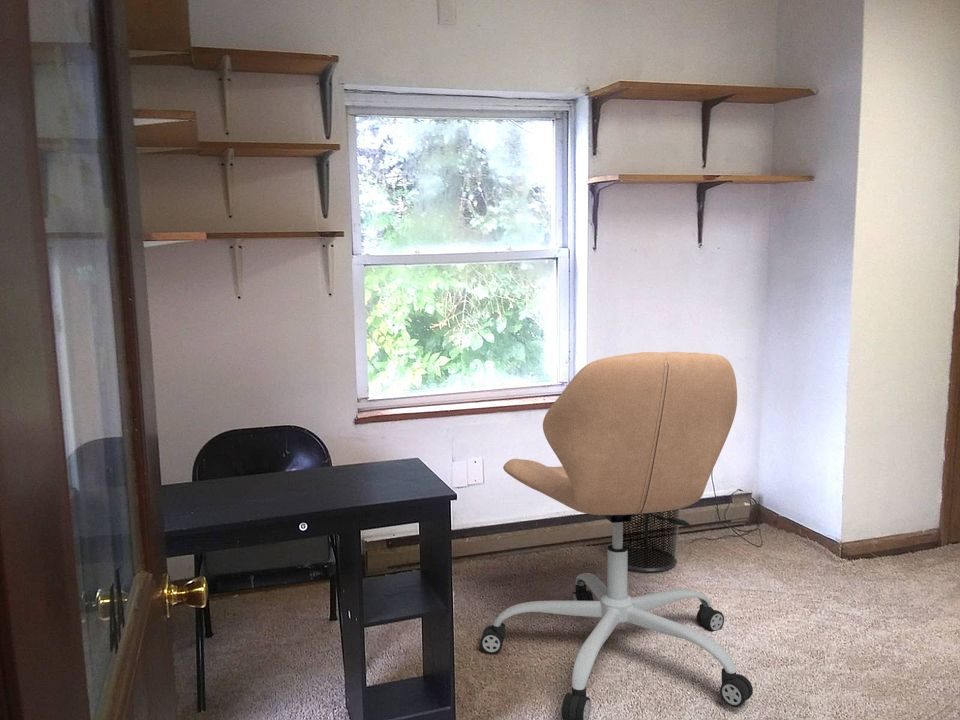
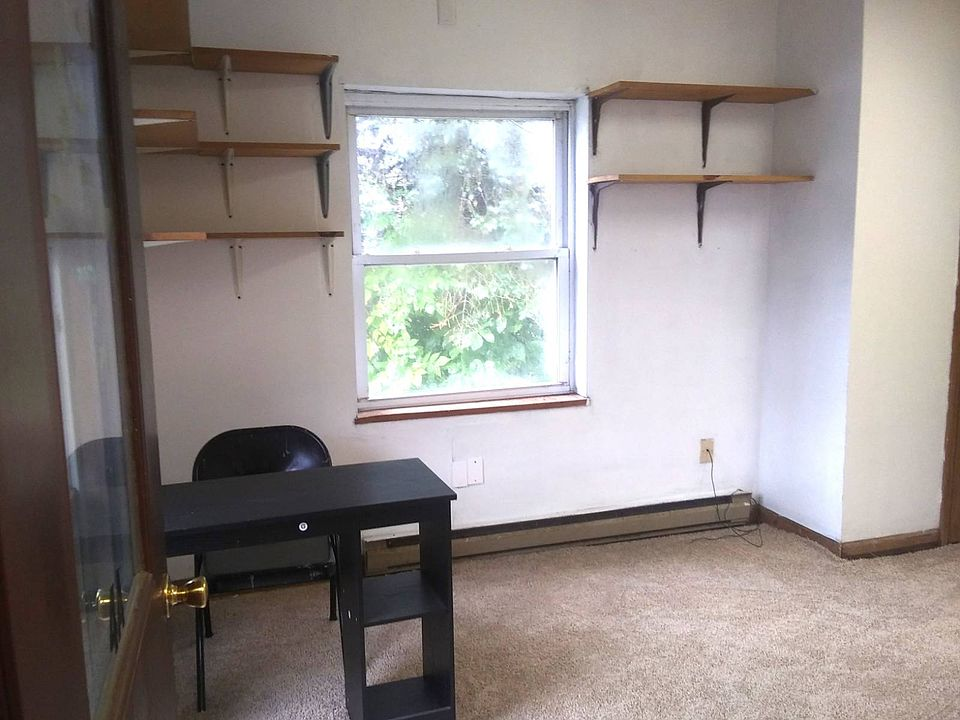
- office chair [479,351,754,720]
- waste bin [623,508,681,573]
